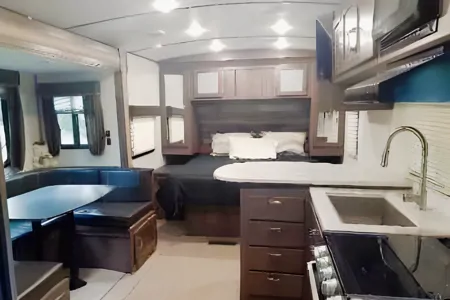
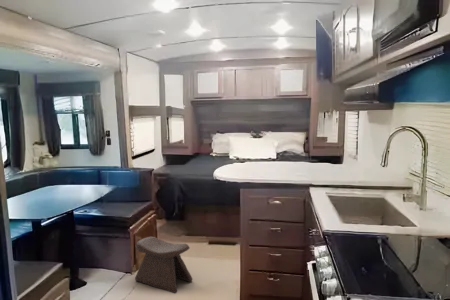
+ stool [134,236,194,294]
